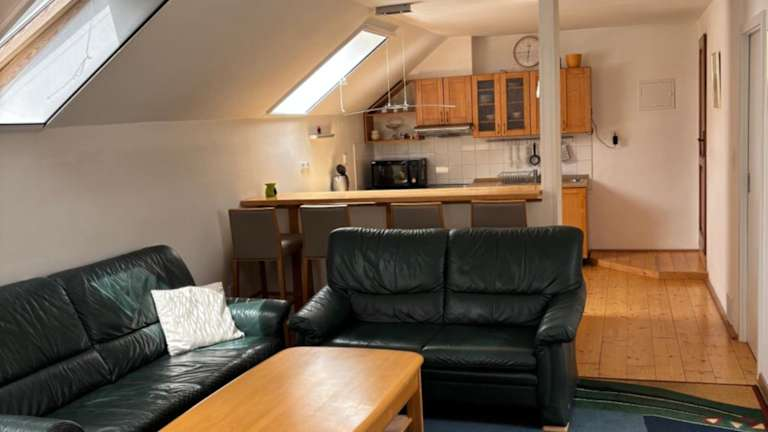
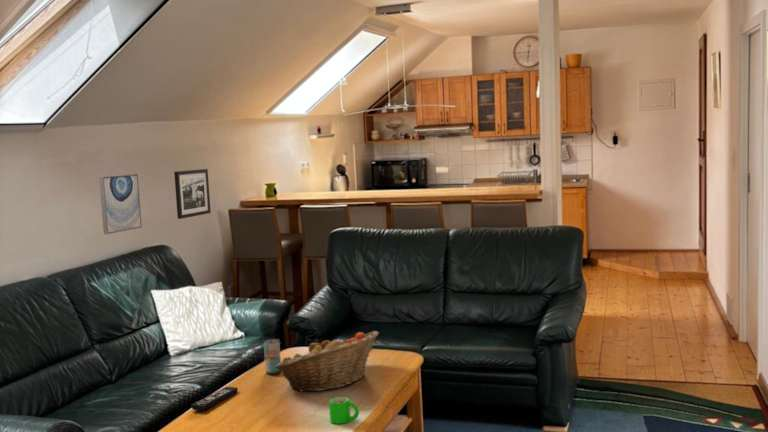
+ remote control [190,386,239,411]
+ mug [328,396,360,425]
+ picture frame [173,168,212,220]
+ wall art [98,173,143,235]
+ beverage can [263,338,282,375]
+ fruit basket [275,330,380,393]
